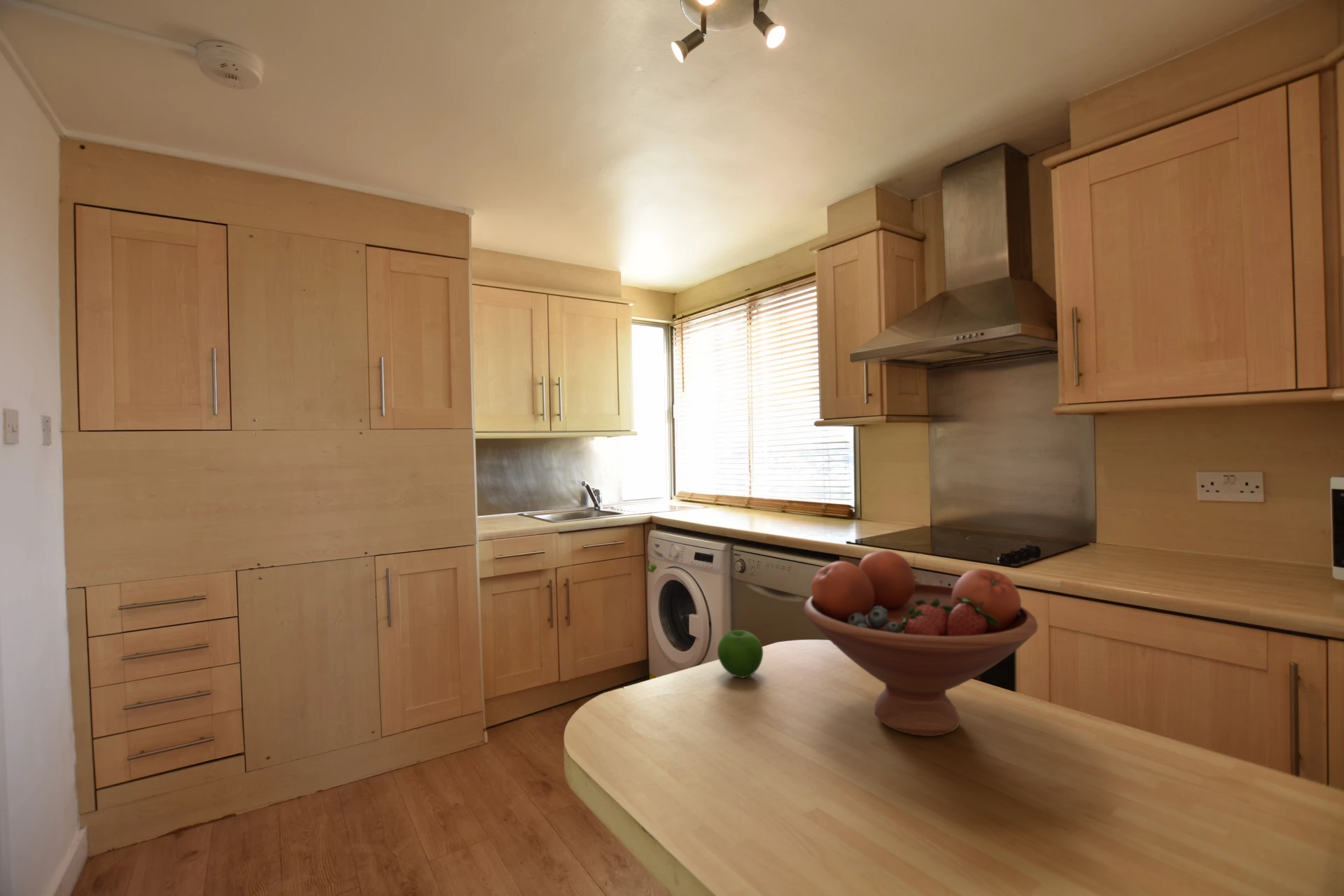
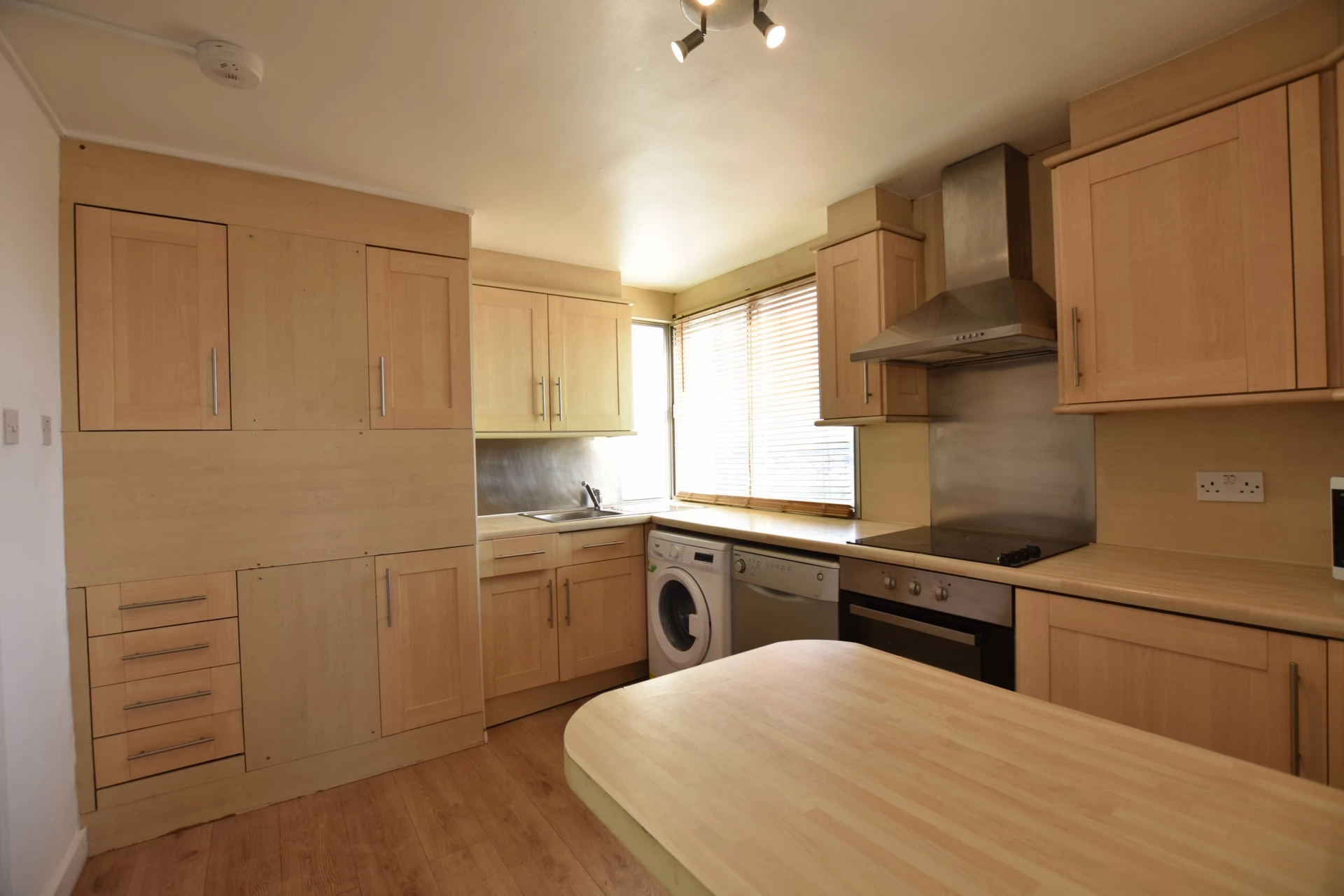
- apple [717,629,764,678]
- fruit bowl [803,549,1039,737]
